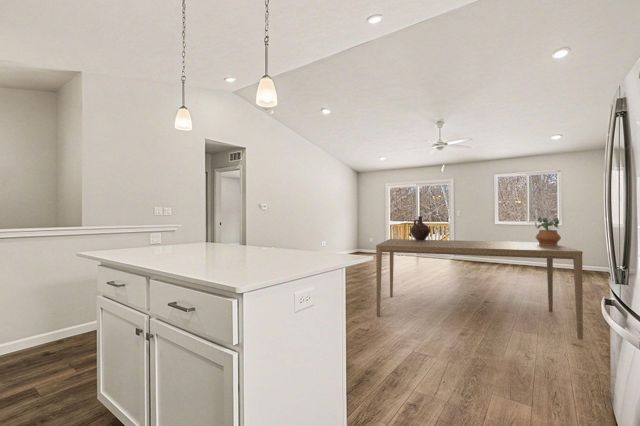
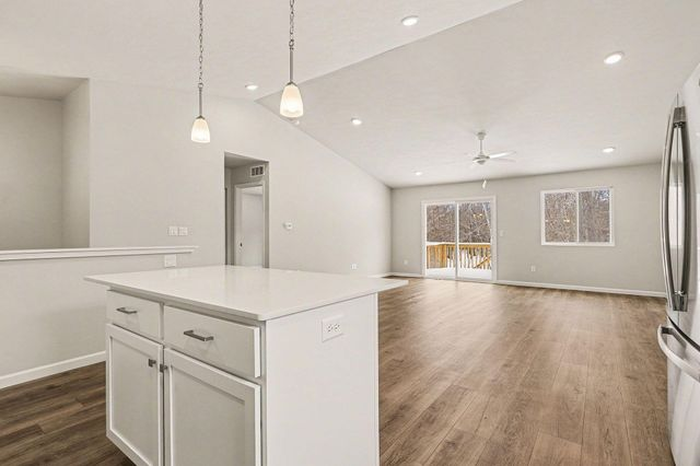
- dining table [375,238,584,340]
- potted plant [534,216,562,245]
- ceramic jug [410,215,431,241]
